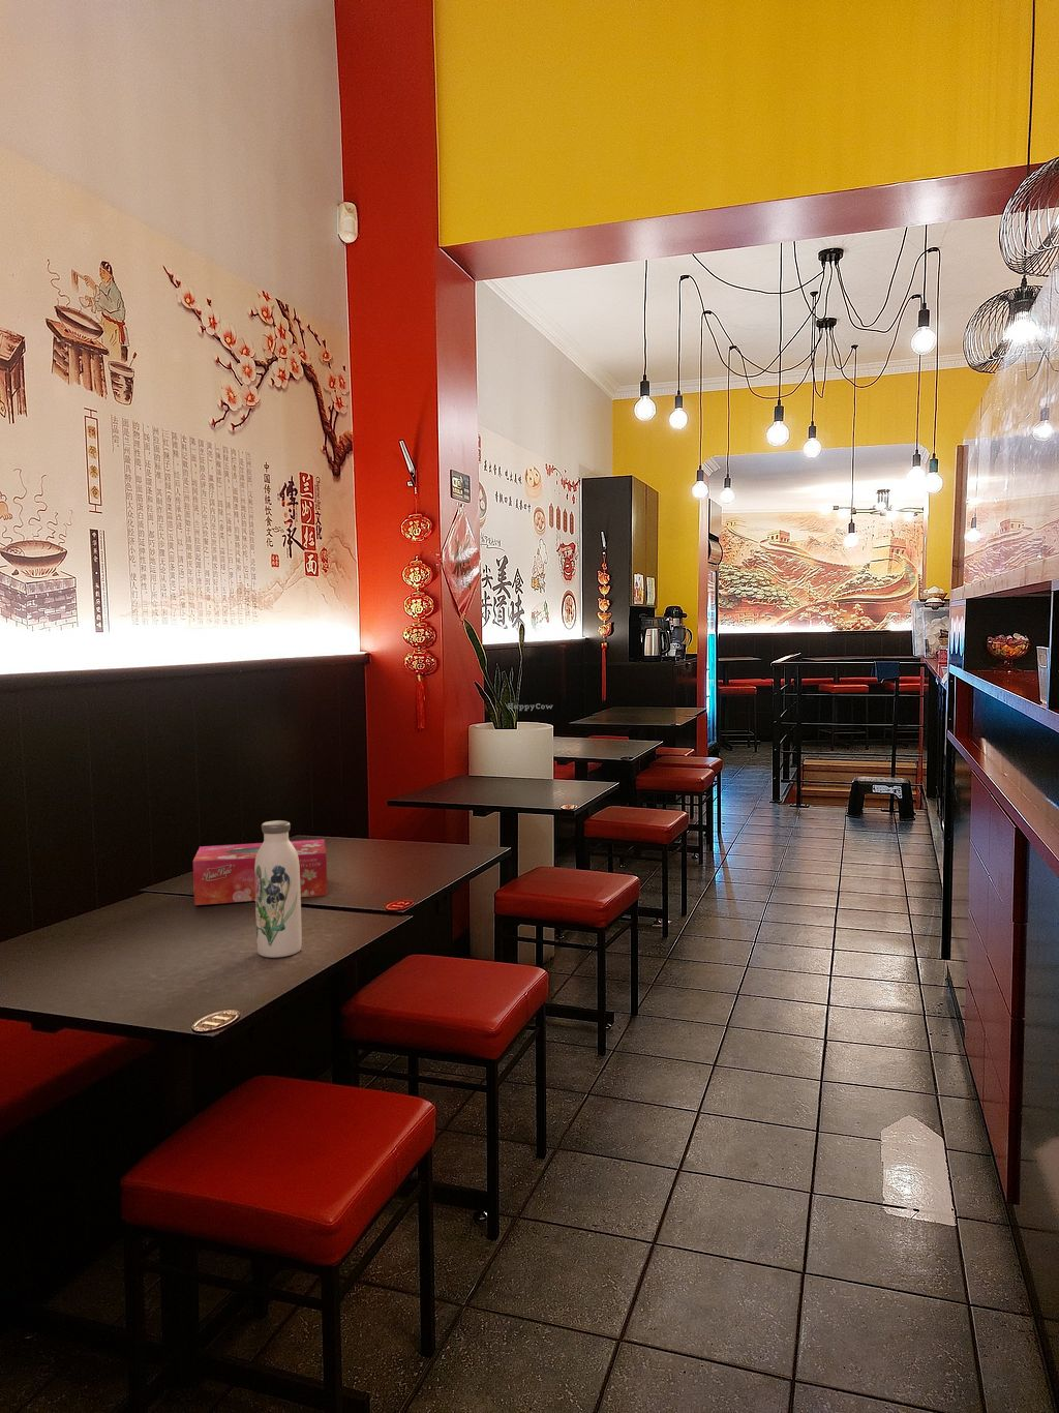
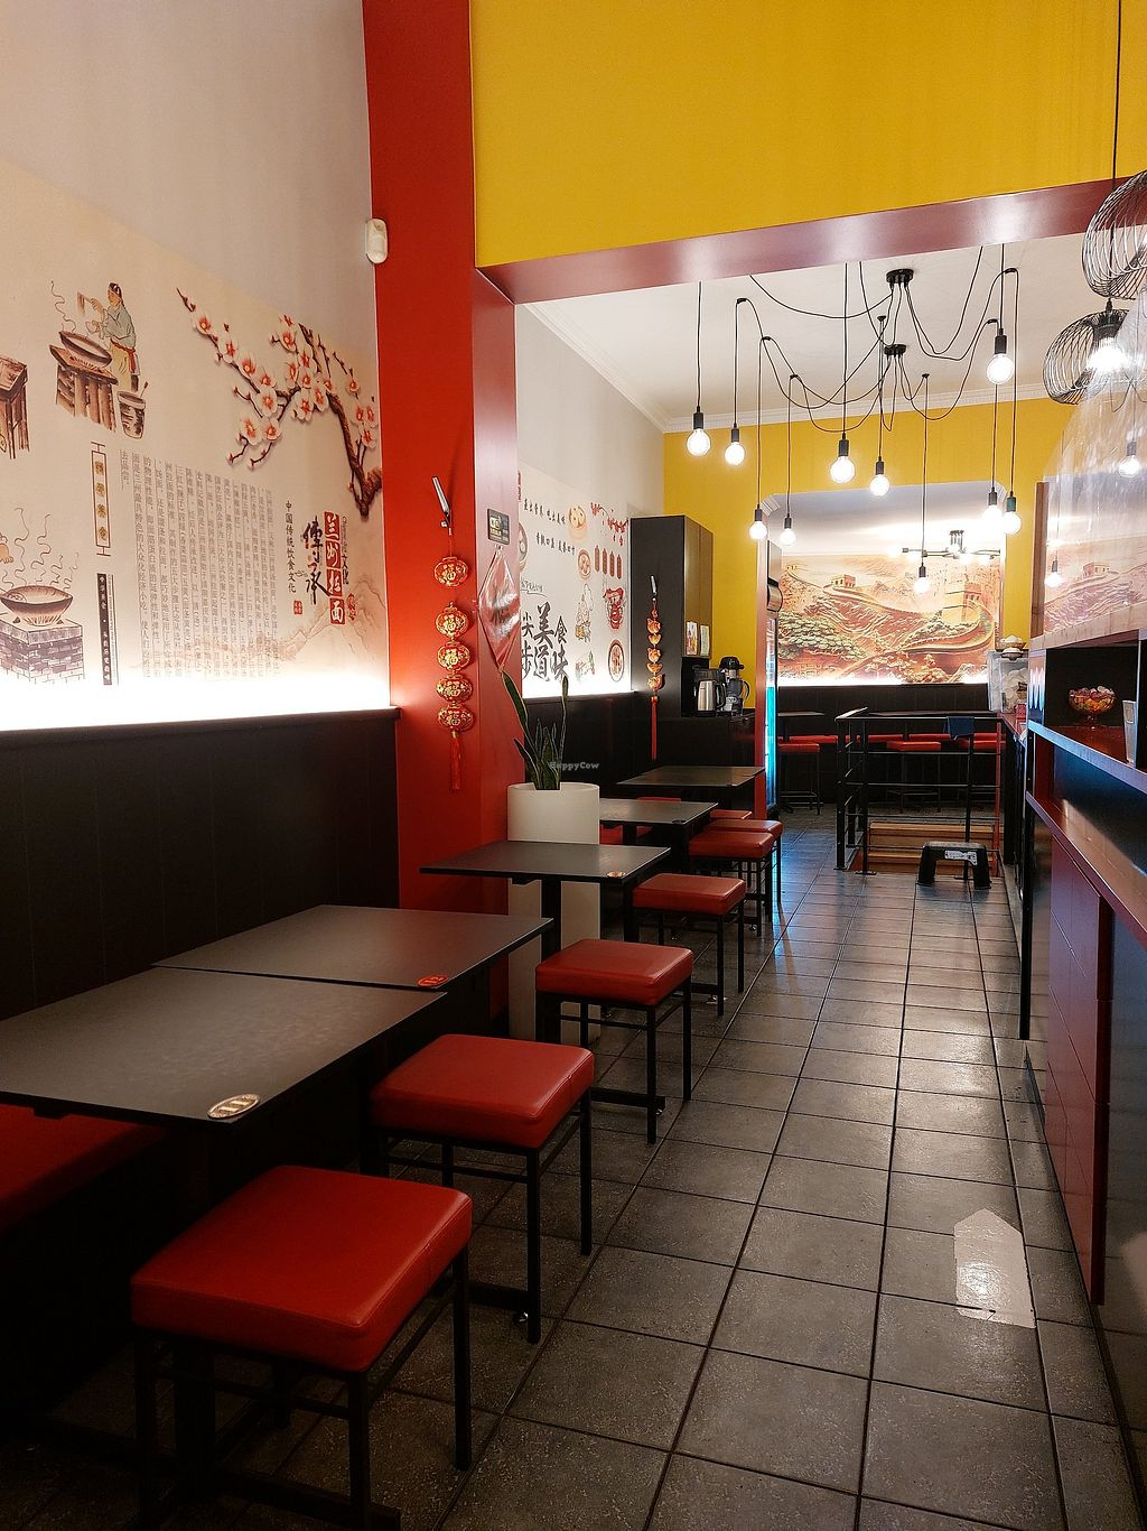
- water bottle [255,819,303,959]
- tissue box [192,838,328,906]
